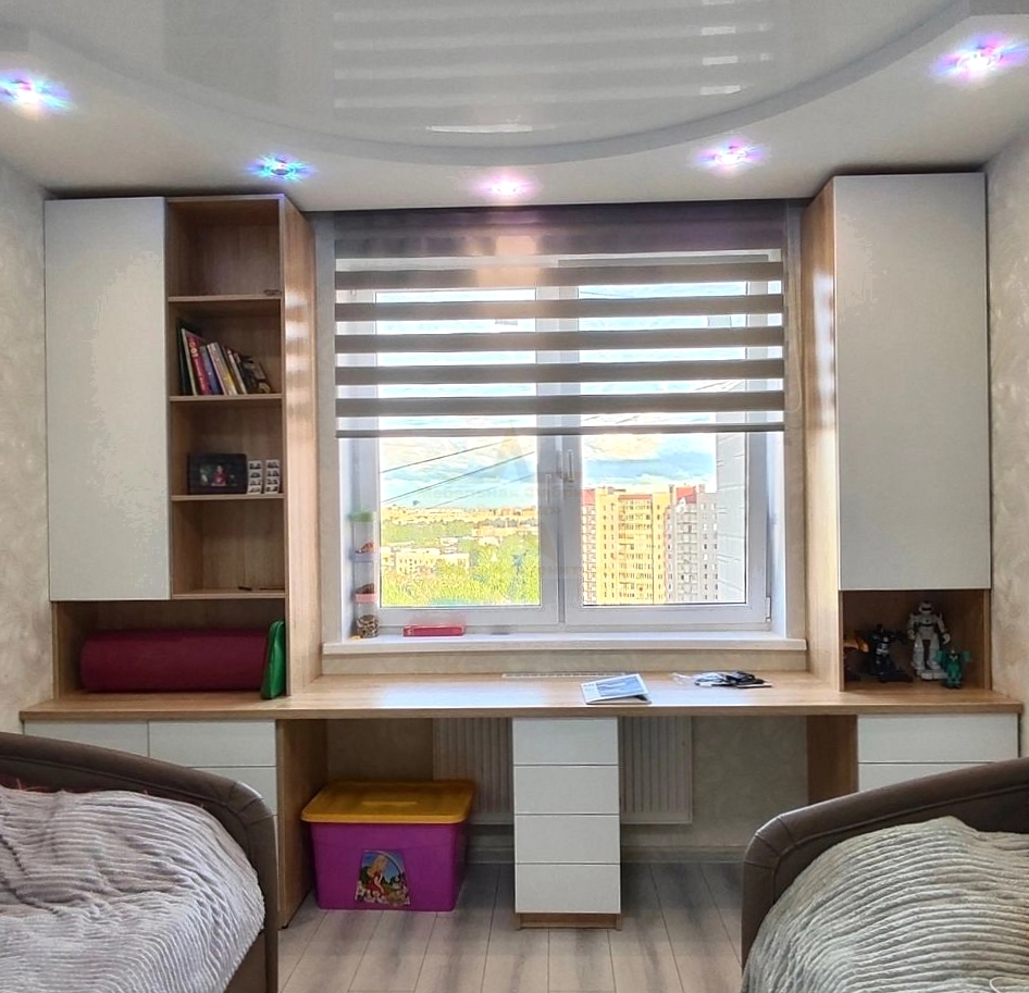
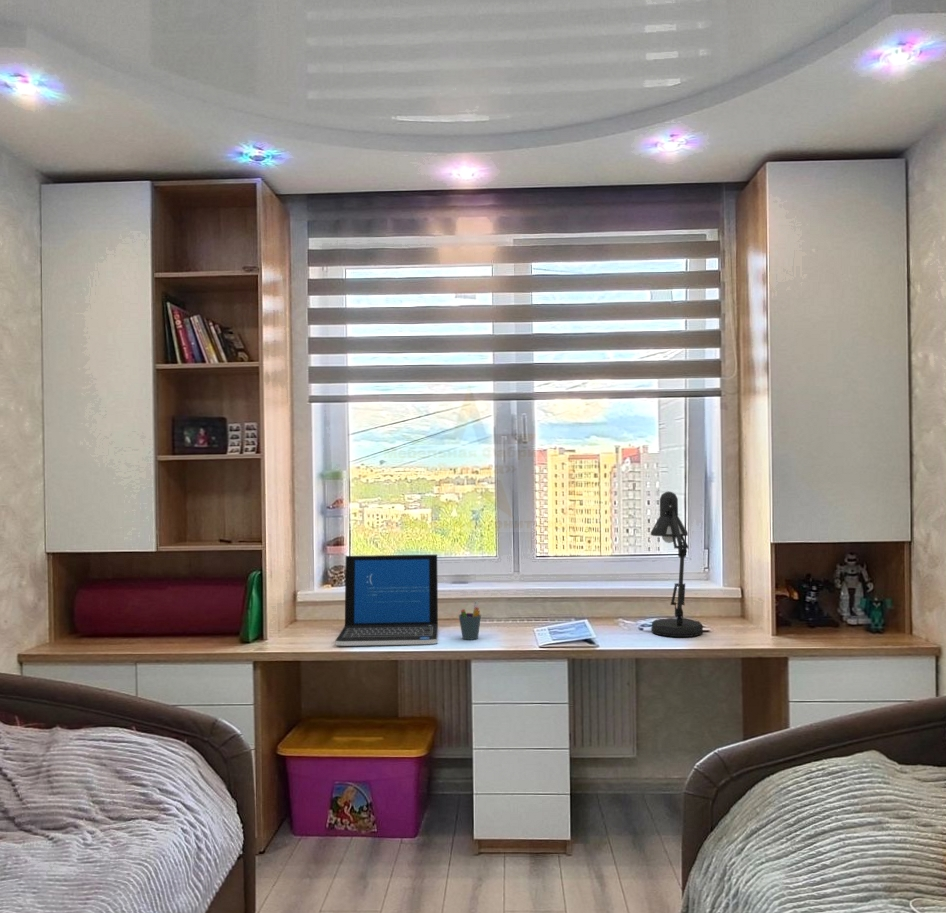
+ desk lamp [650,491,704,638]
+ pen holder [458,600,482,641]
+ laptop [334,554,439,647]
